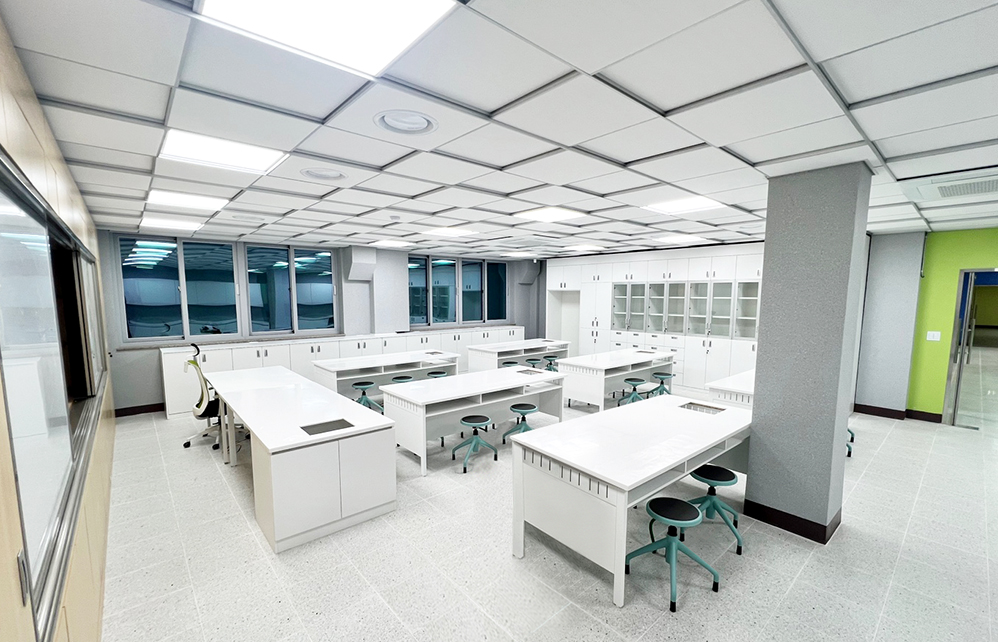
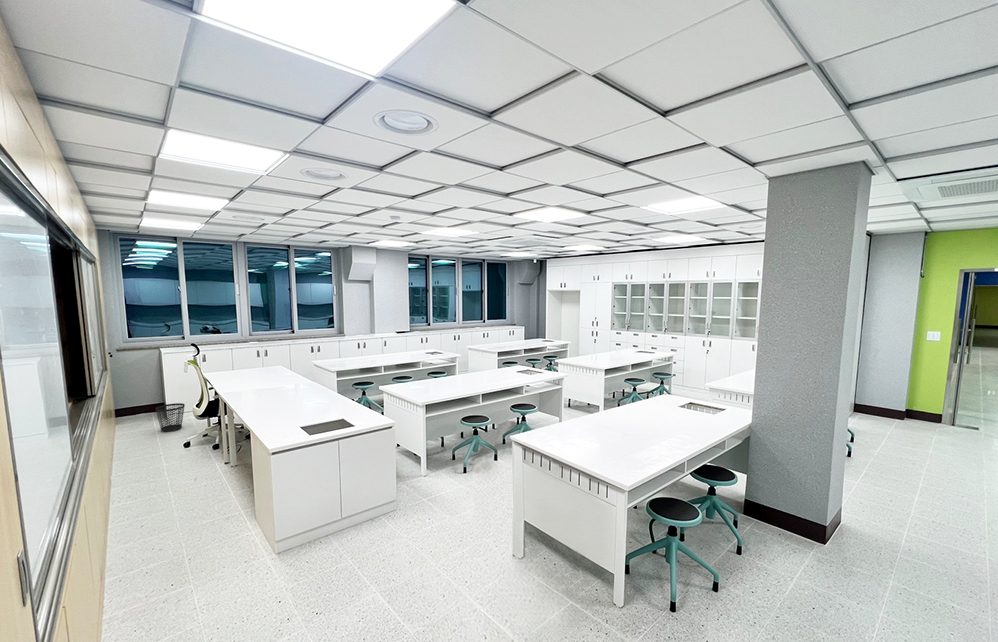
+ wastebasket [155,402,186,433]
